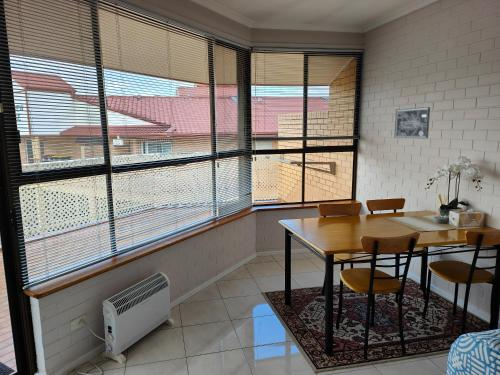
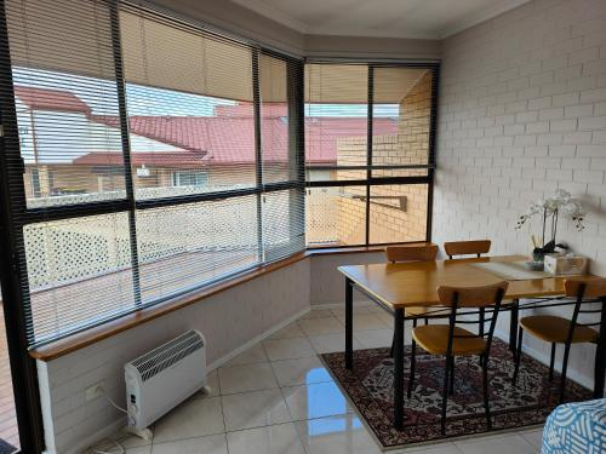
- wall art [393,106,431,139]
